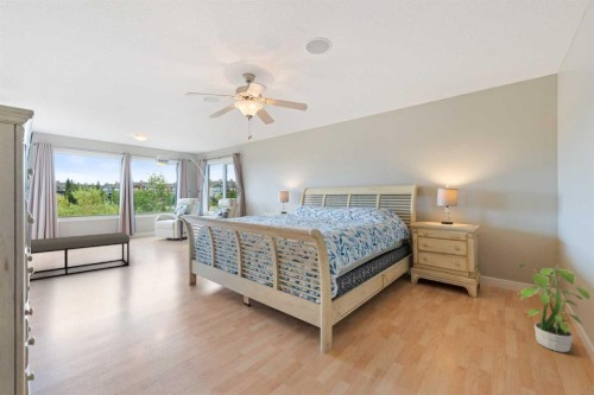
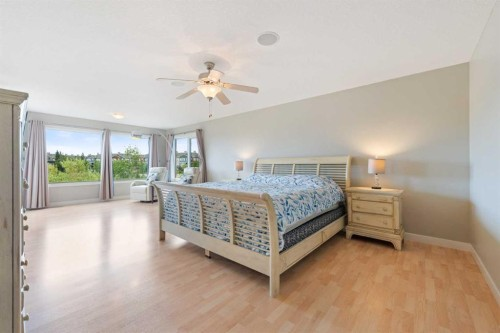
- bench [29,231,131,282]
- potted plant [517,263,592,353]
